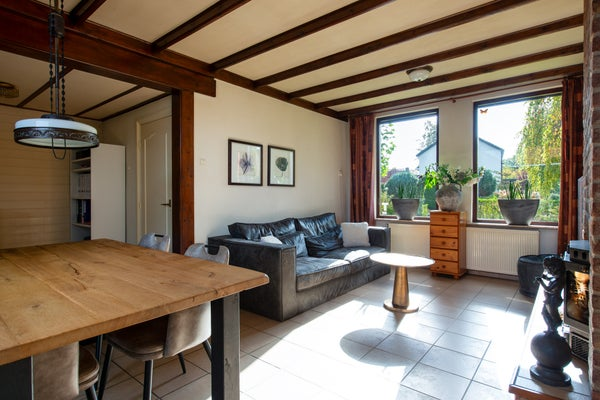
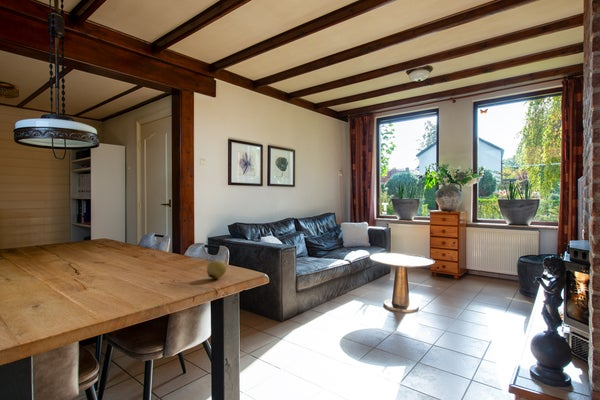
+ fruit [206,259,227,280]
